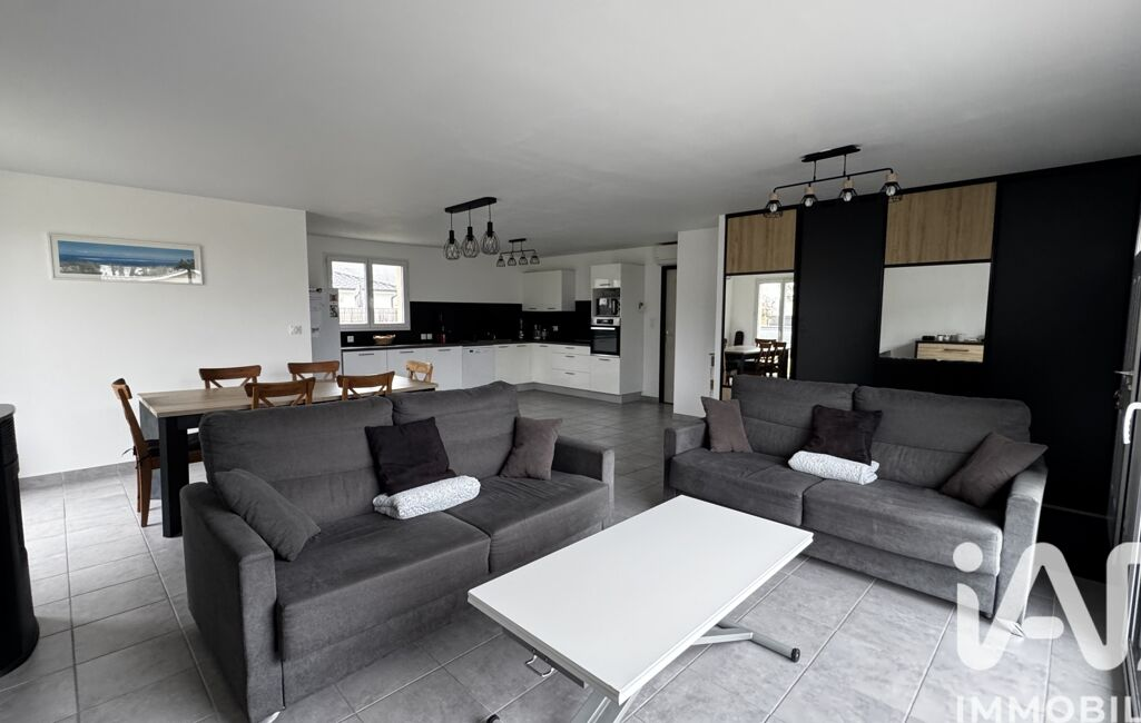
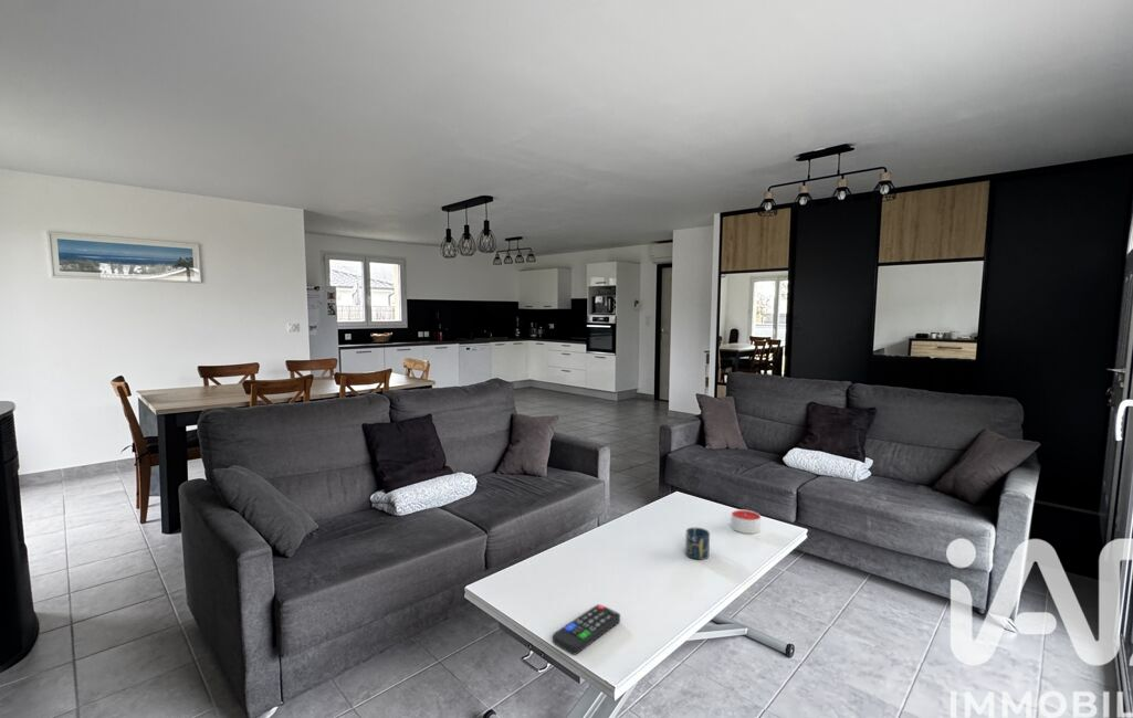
+ candle [731,508,762,535]
+ remote control [552,603,621,656]
+ cup [684,527,711,561]
